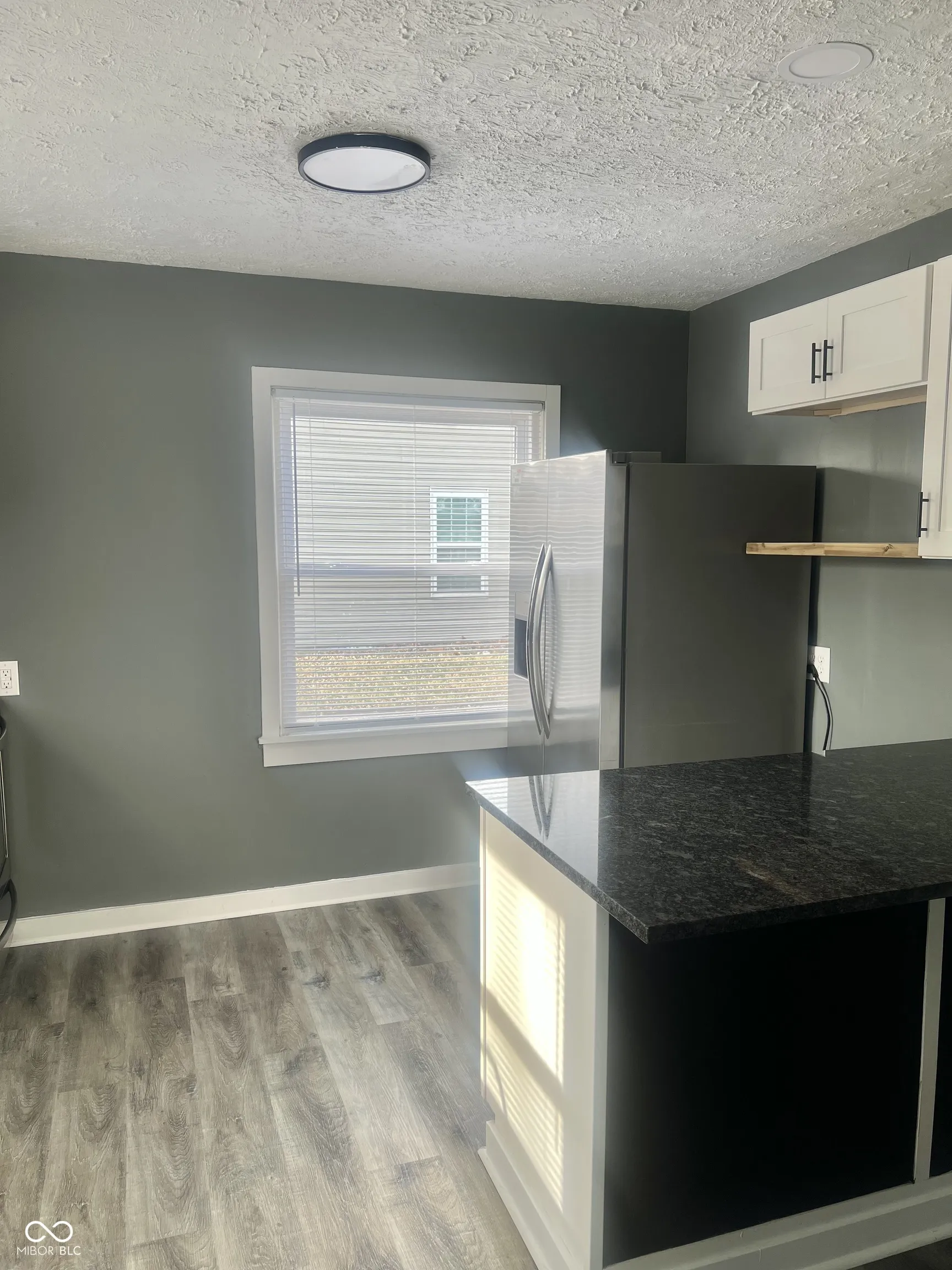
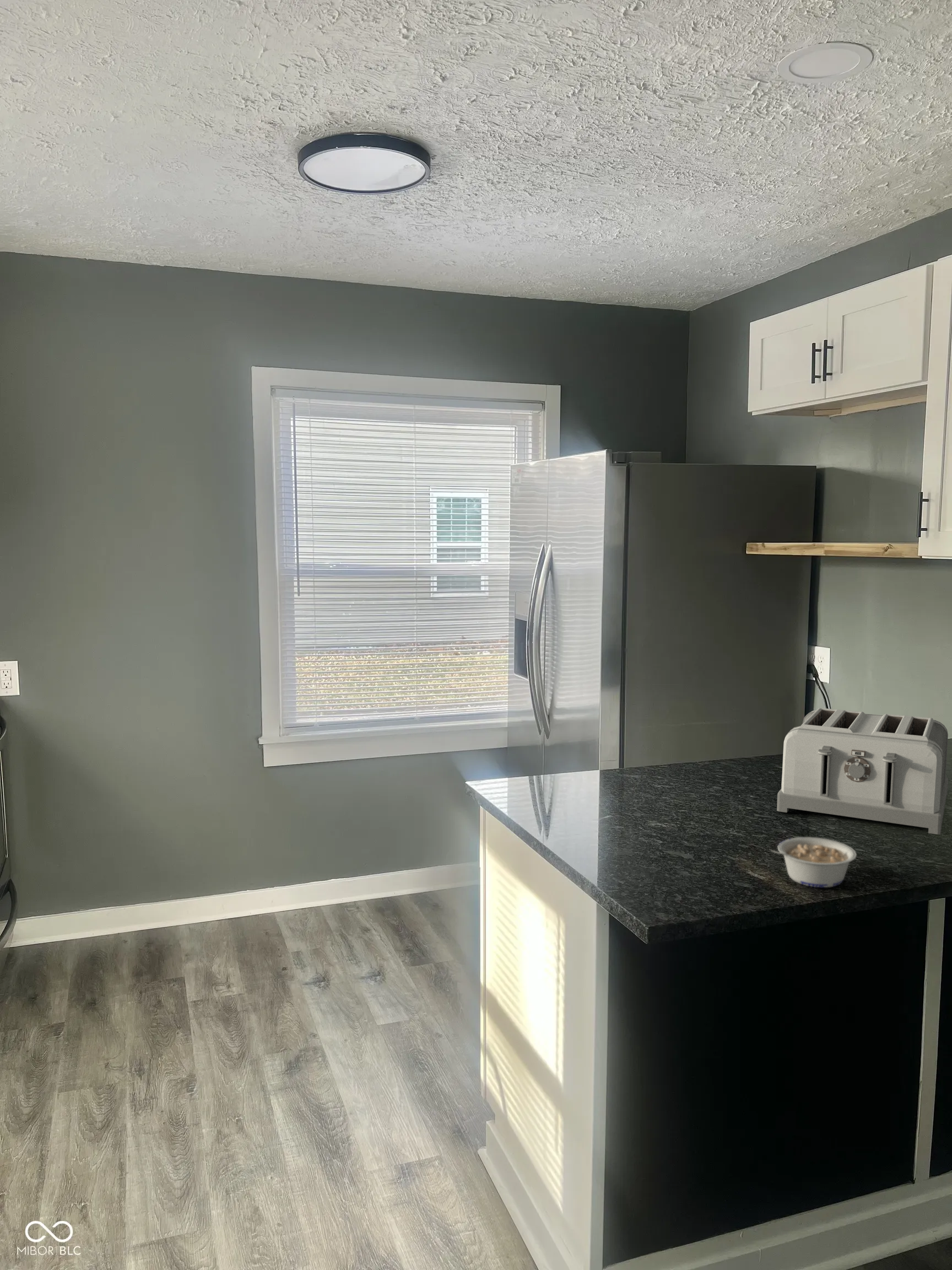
+ toaster [776,707,949,835]
+ legume [769,837,857,888]
